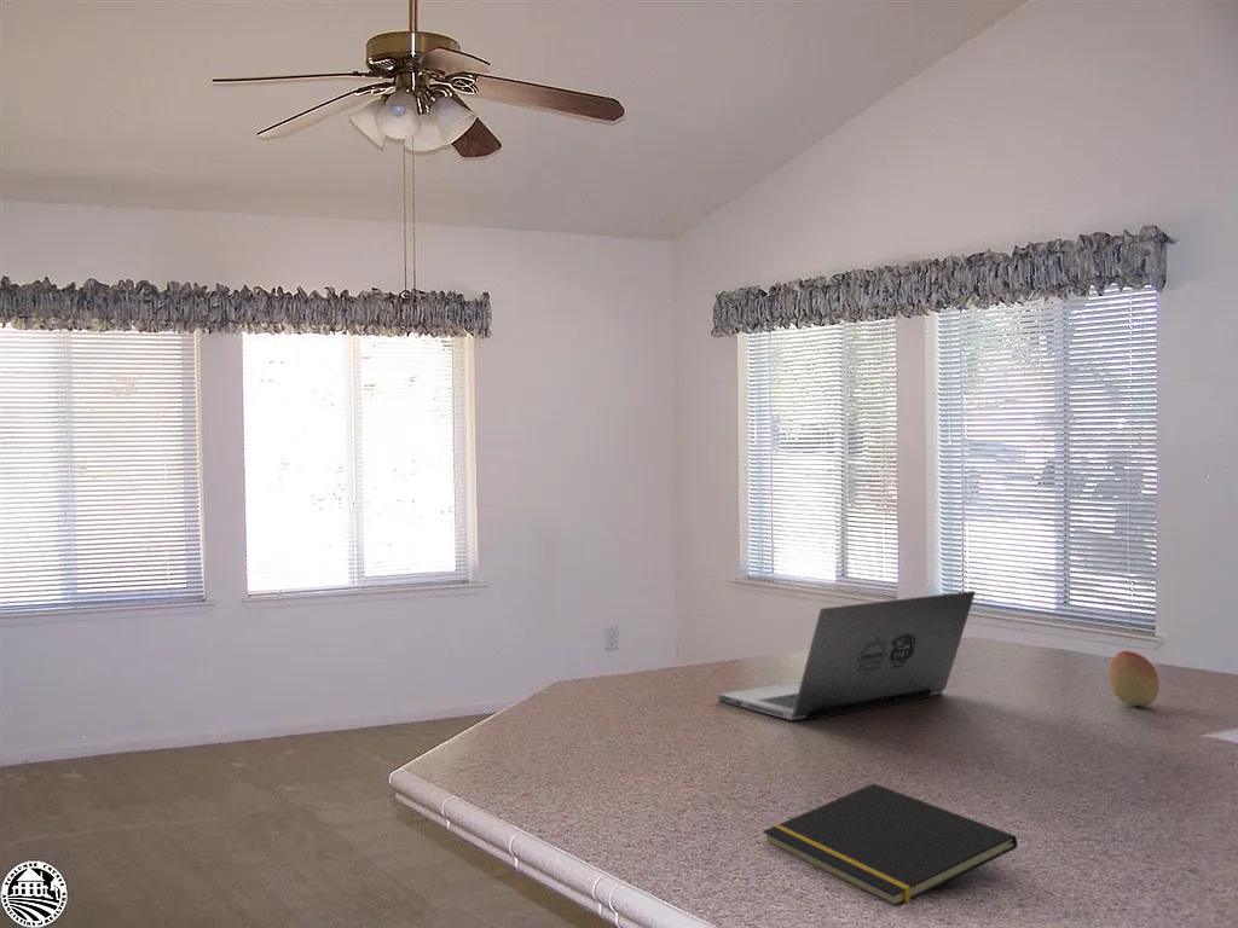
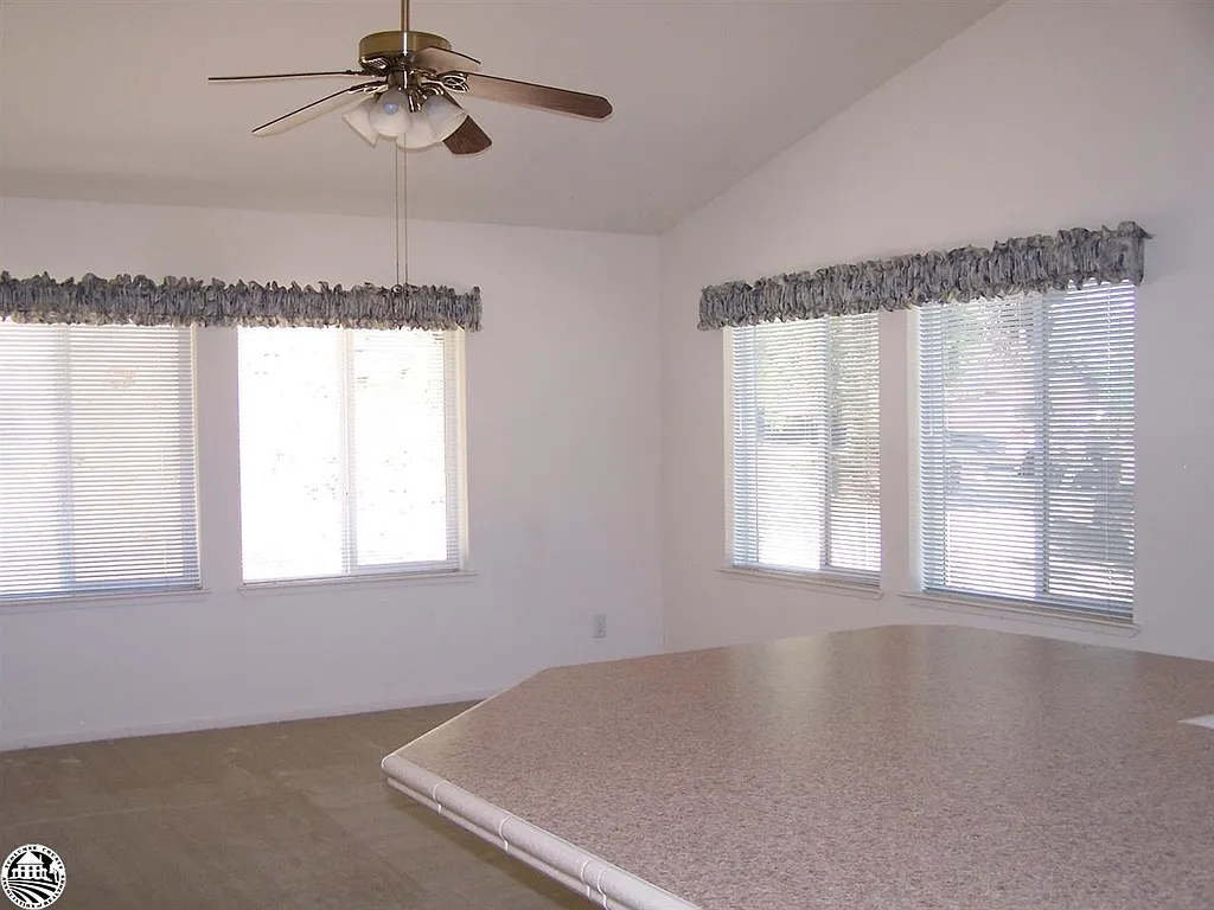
- laptop [718,590,977,721]
- notepad [762,782,1019,907]
- fruit [1107,650,1161,707]
